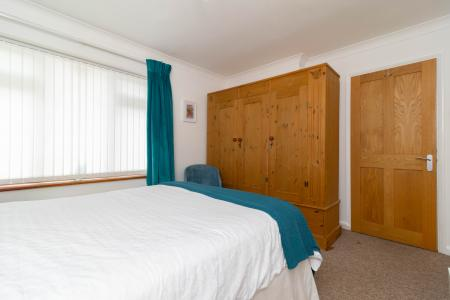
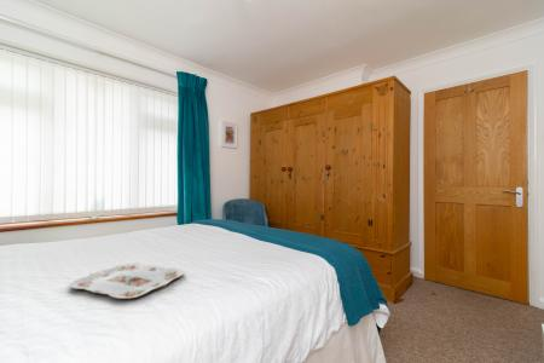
+ serving tray [68,261,184,300]
